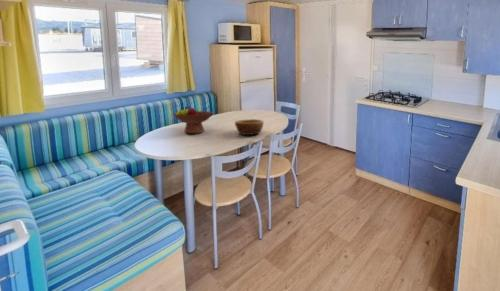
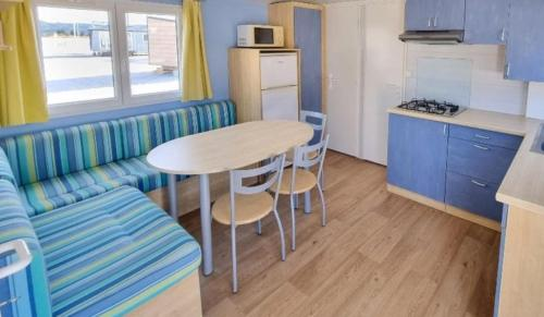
- bowl [234,118,265,136]
- fruit bowl [172,105,215,134]
